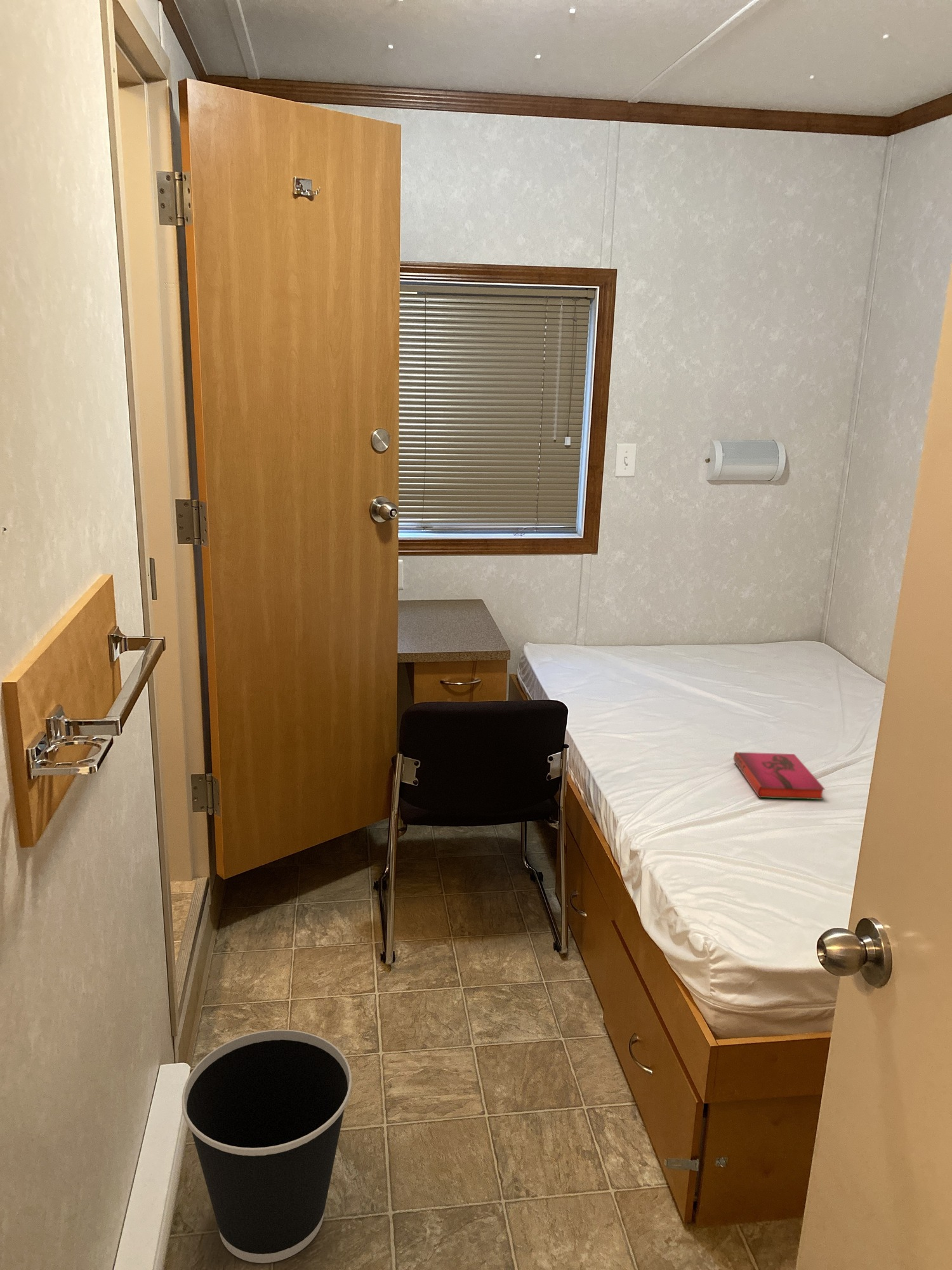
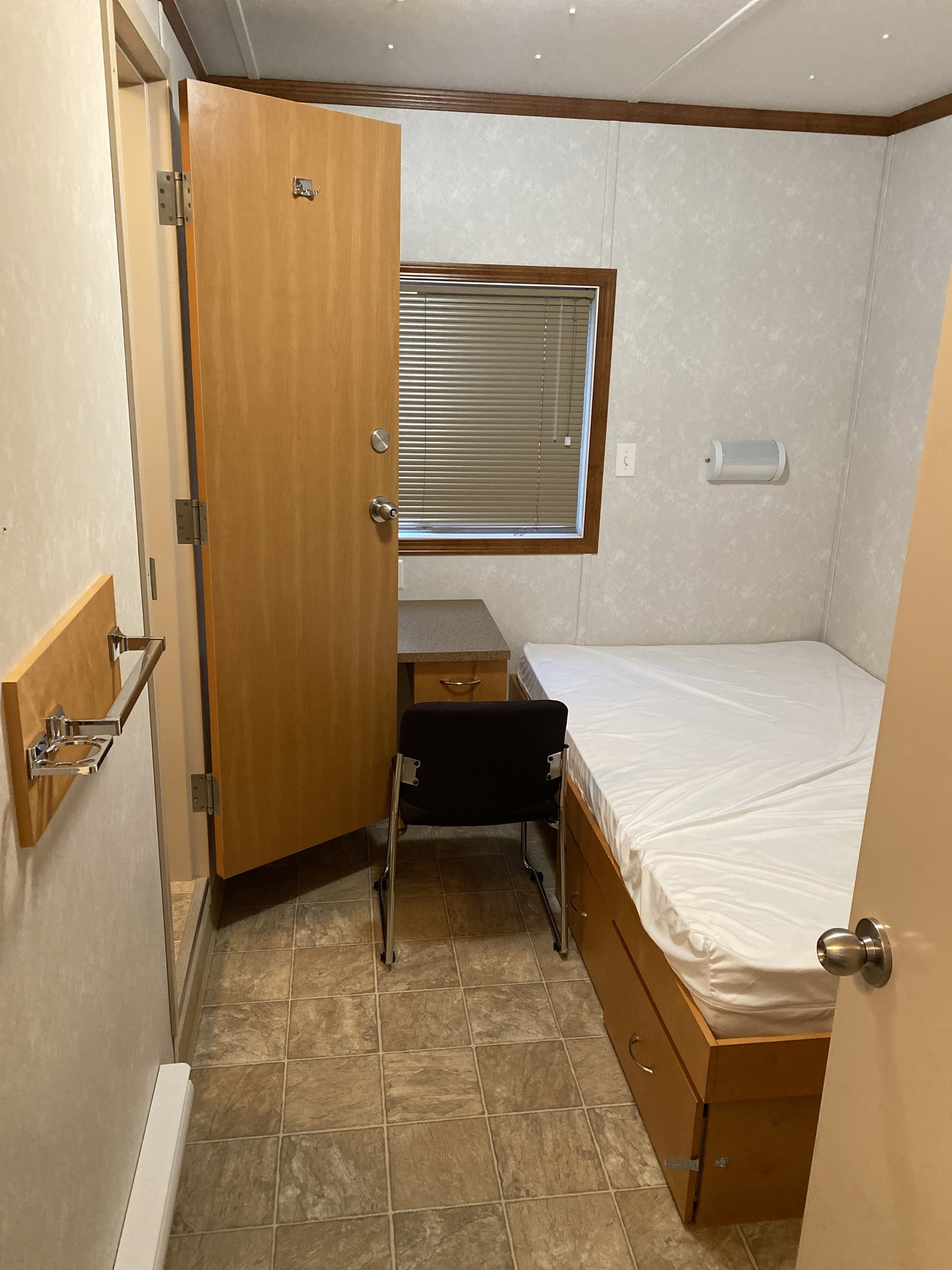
- hardback book [733,751,826,800]
- wastebasket [182,1029,352,1264]
